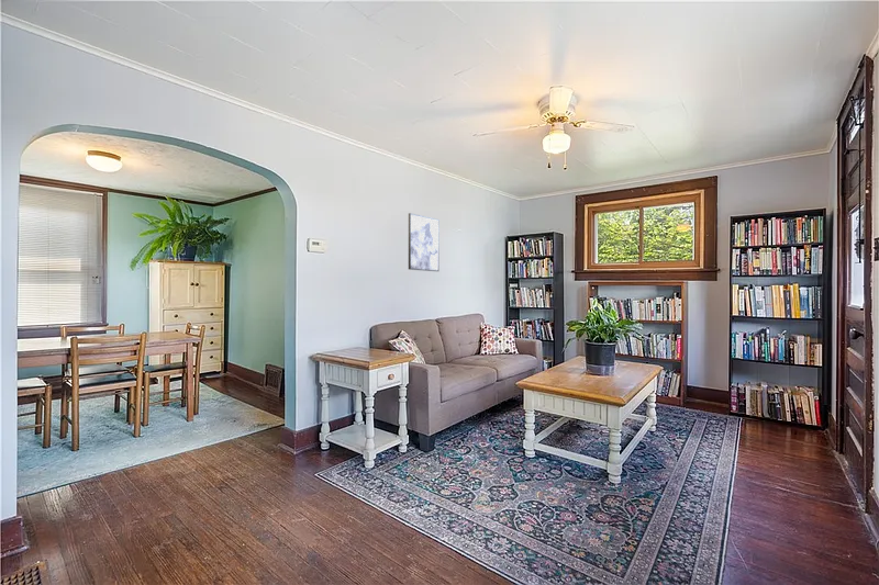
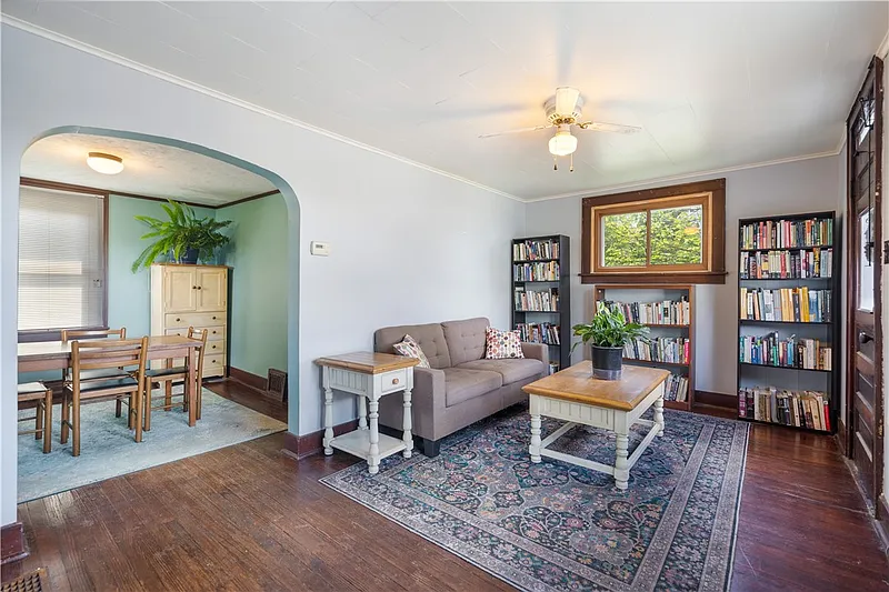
- wall art [408,212,441,272]
